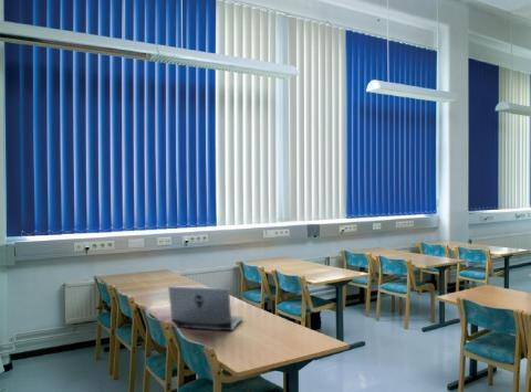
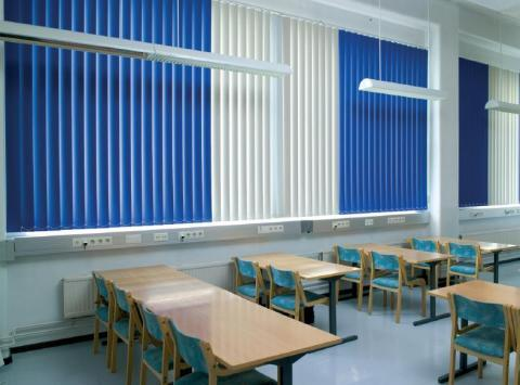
- laptop computer [167,285,244,331]
